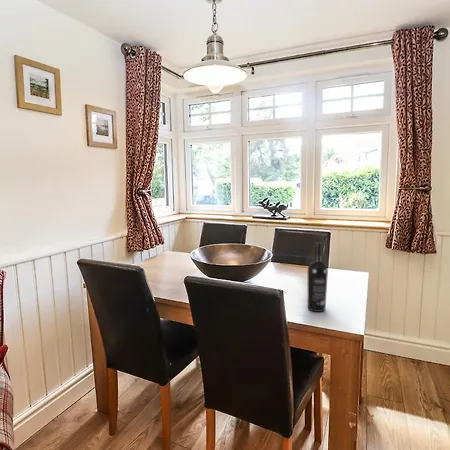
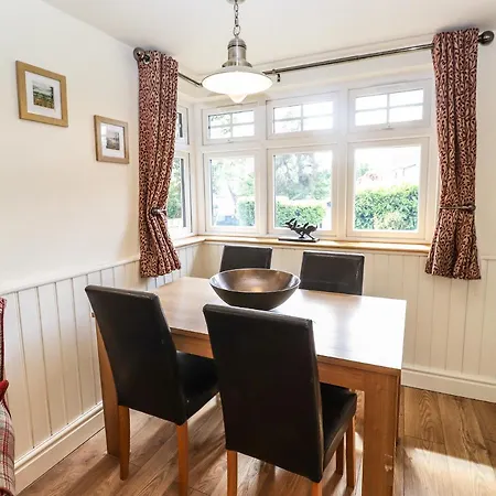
- wine bottle [307,241,329,313]
